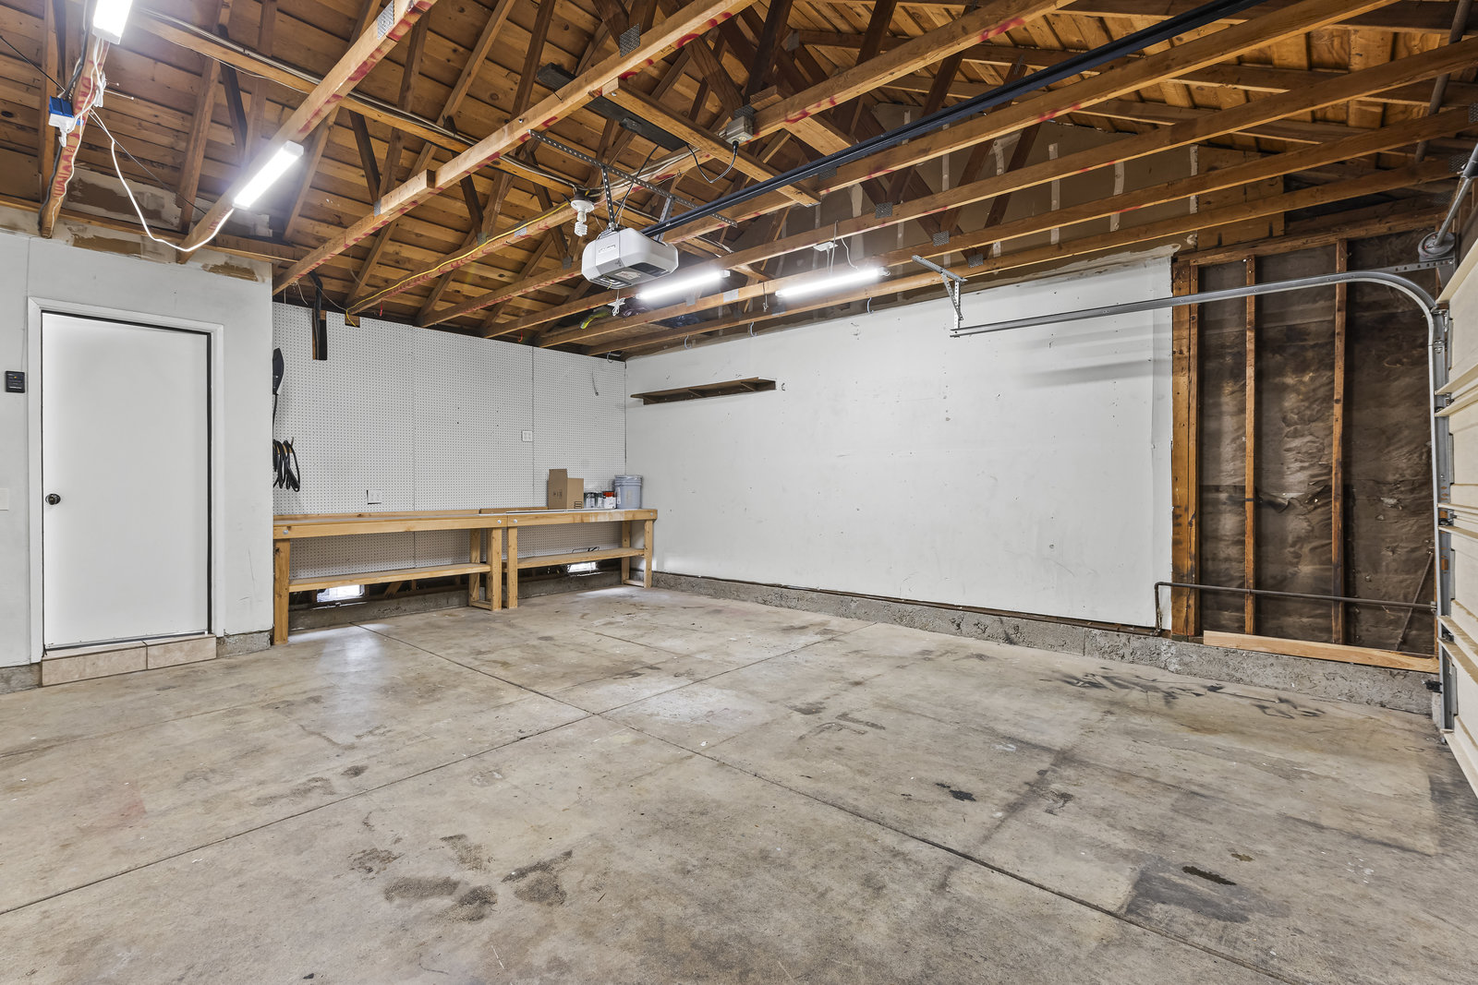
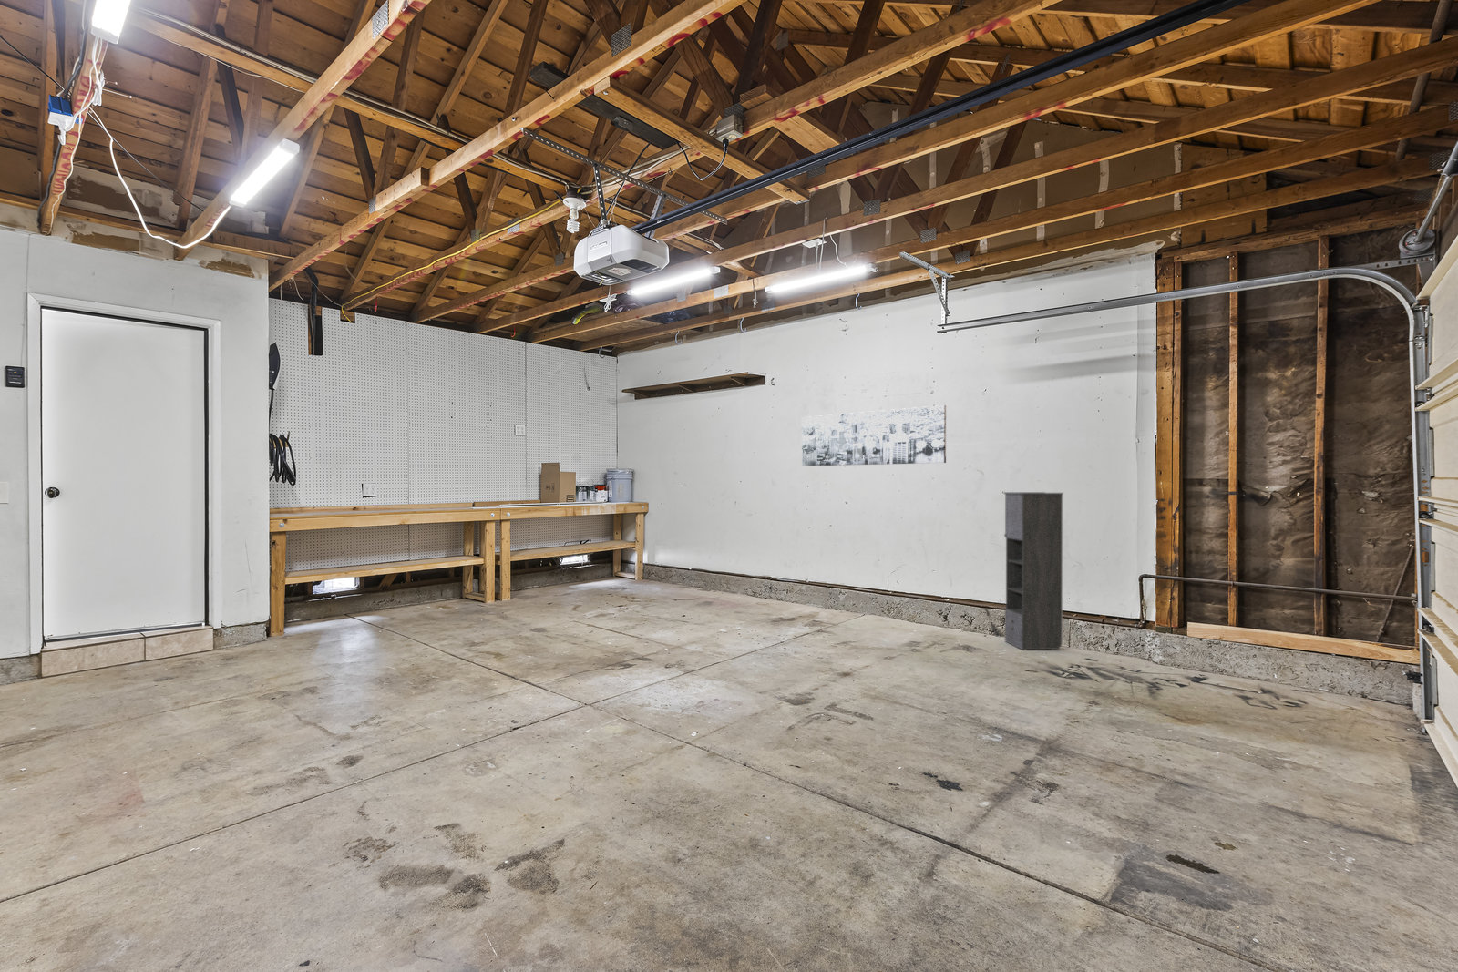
+ wall art [801,405,947,468]
+ storage cabinet [1001,491,1064,651]
